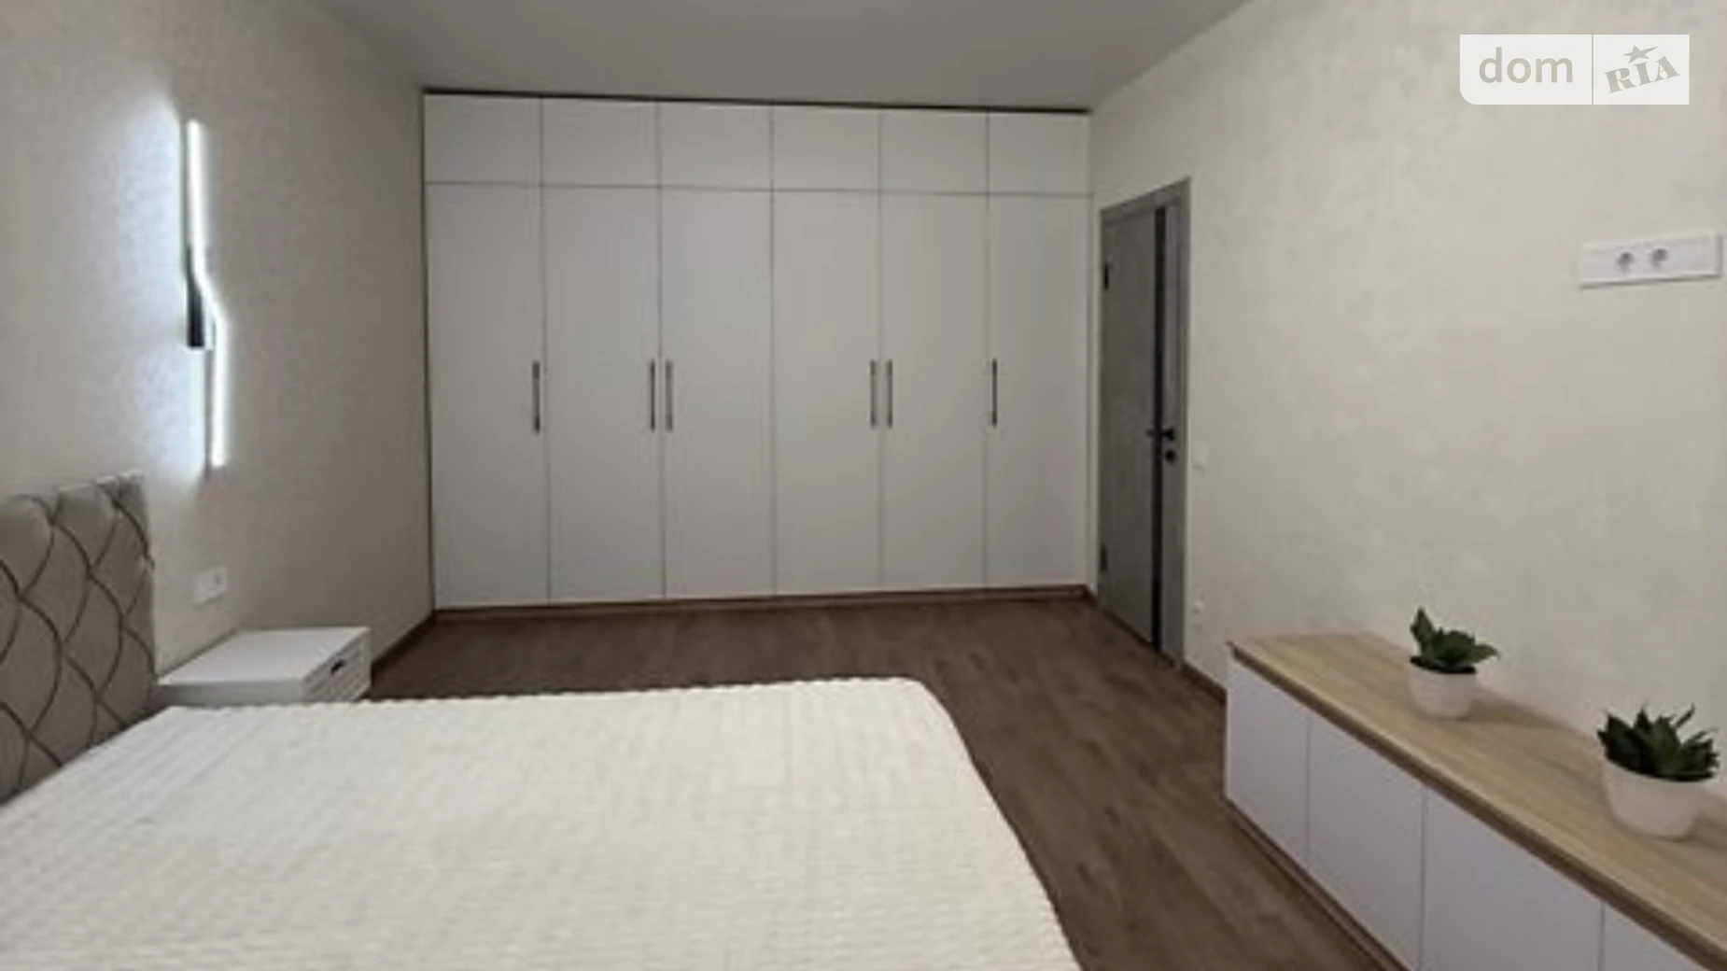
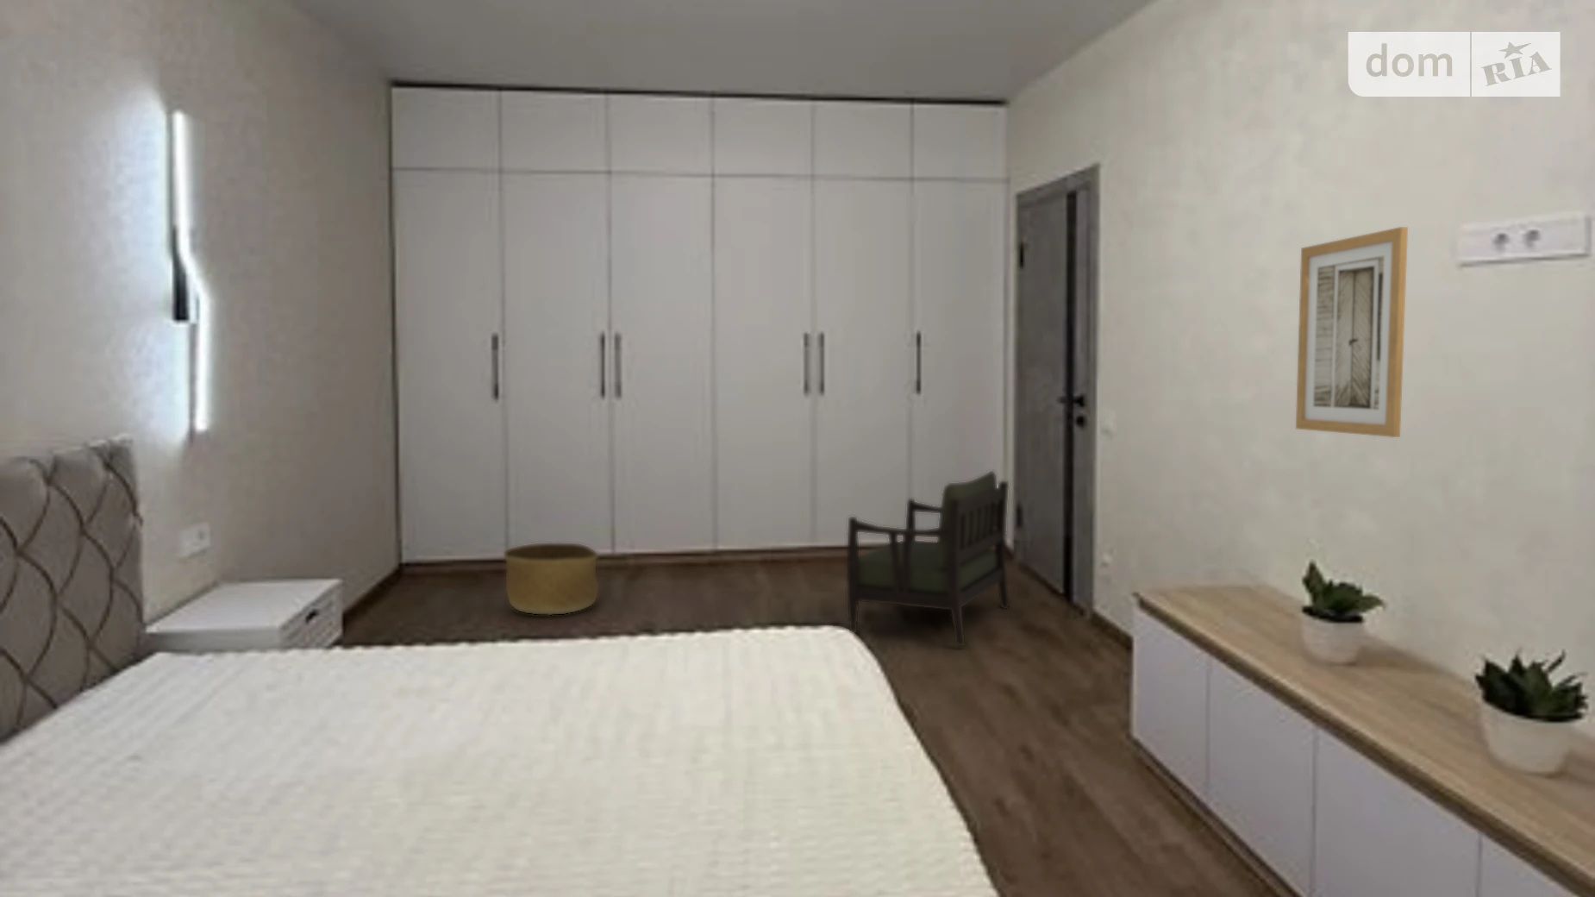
+ armchair [846,470,1010,647]
+ wall art [1295,226,1409,438]
+ basket [503,542,600,616]
